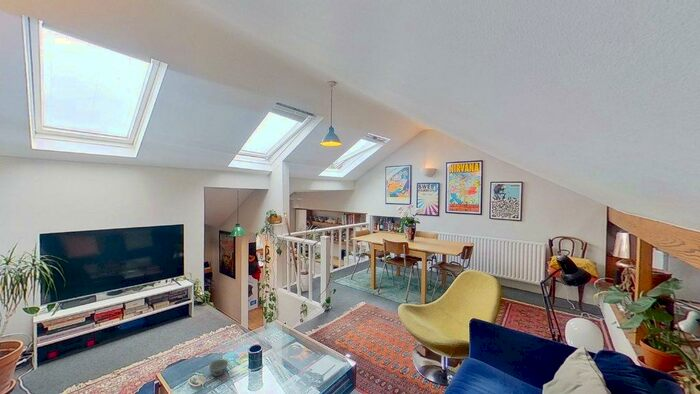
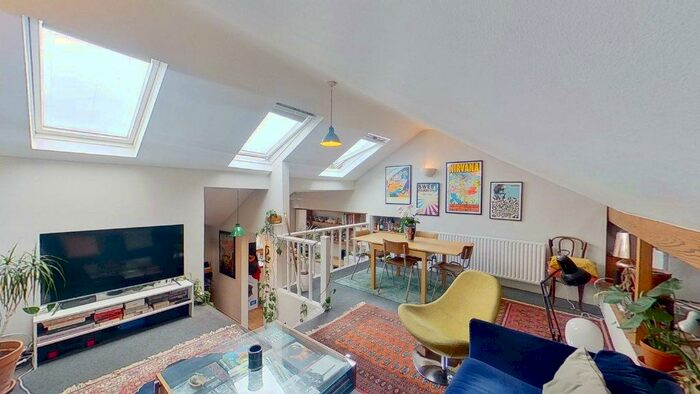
- bowl [208,358,229,377]
